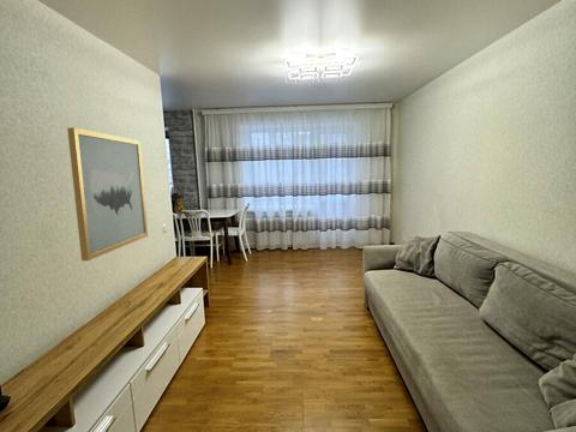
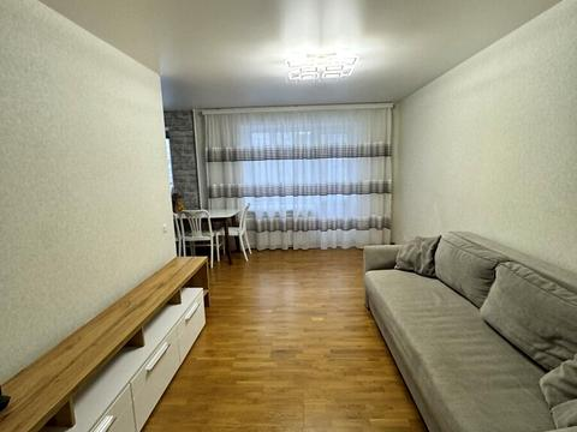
- wall art [66,126,149,262]
